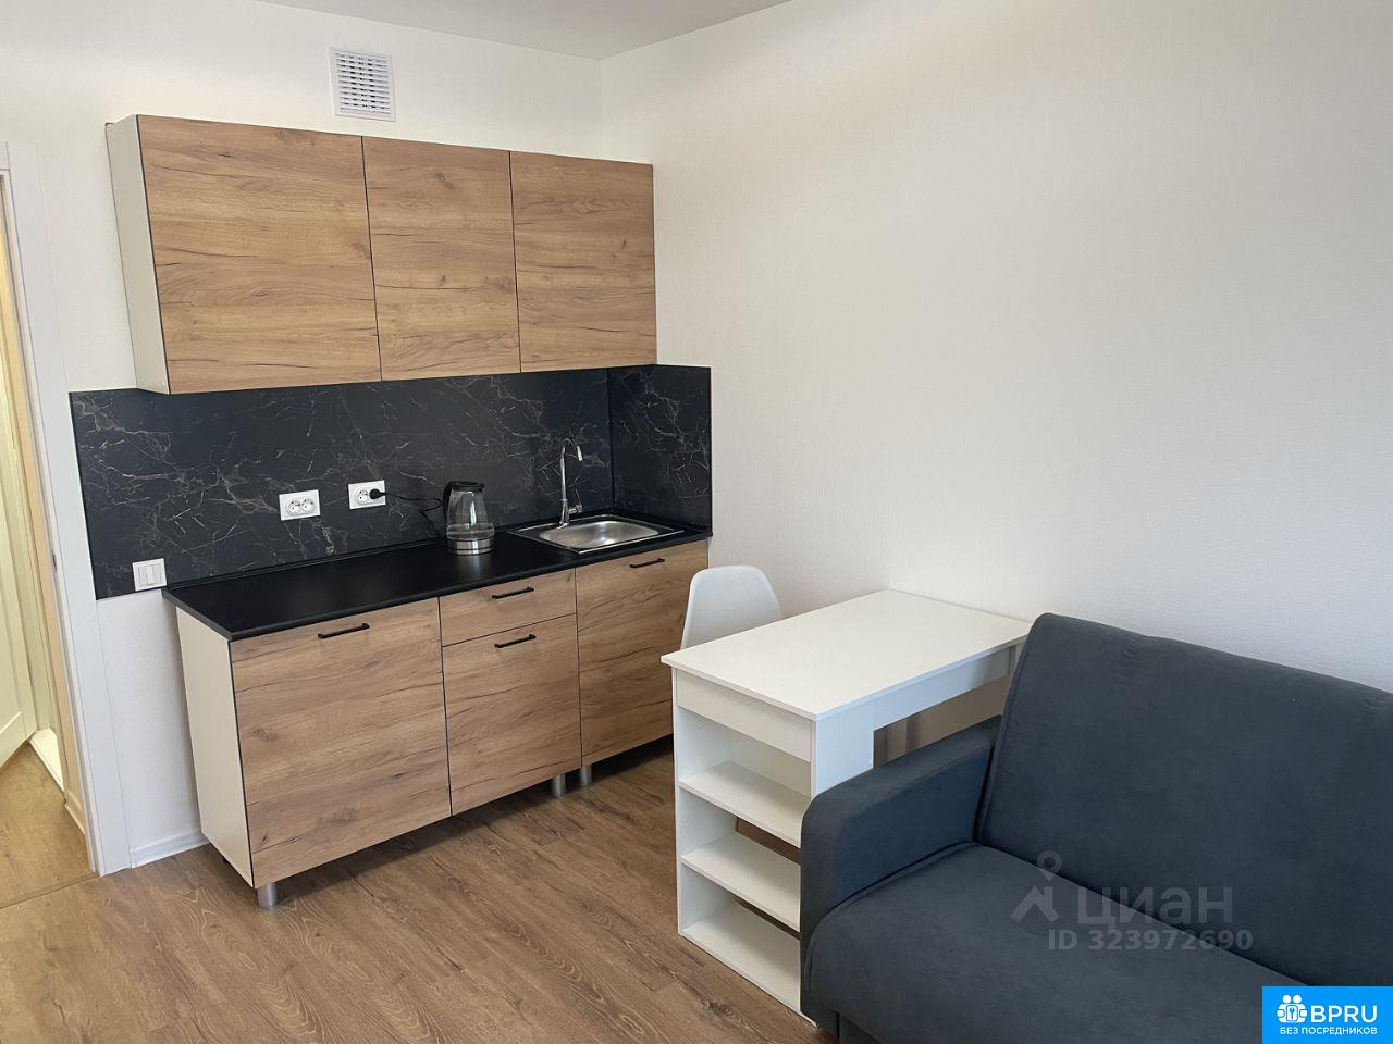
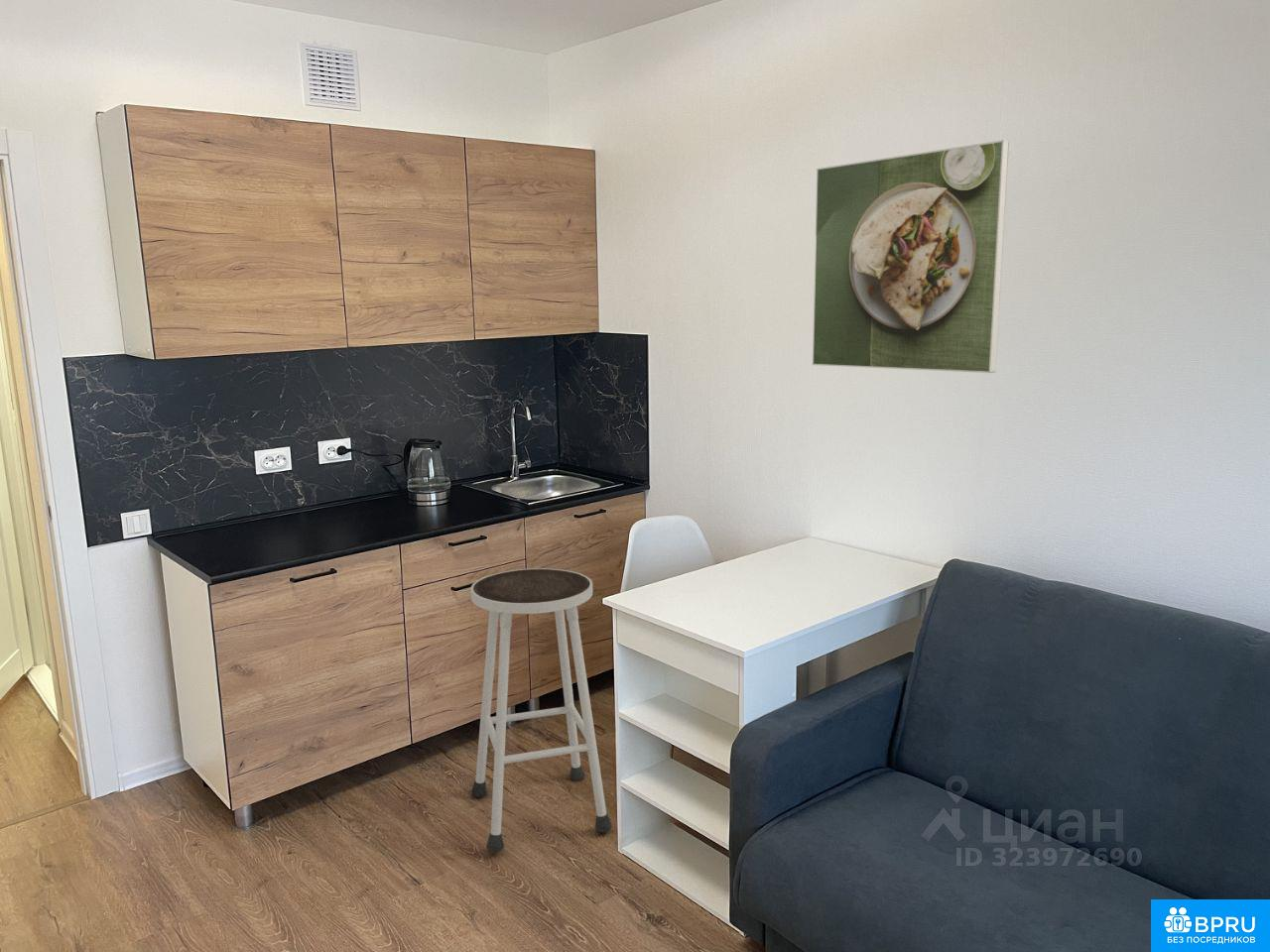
+ stool [469,567,613,853]
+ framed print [812,139,1010,374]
